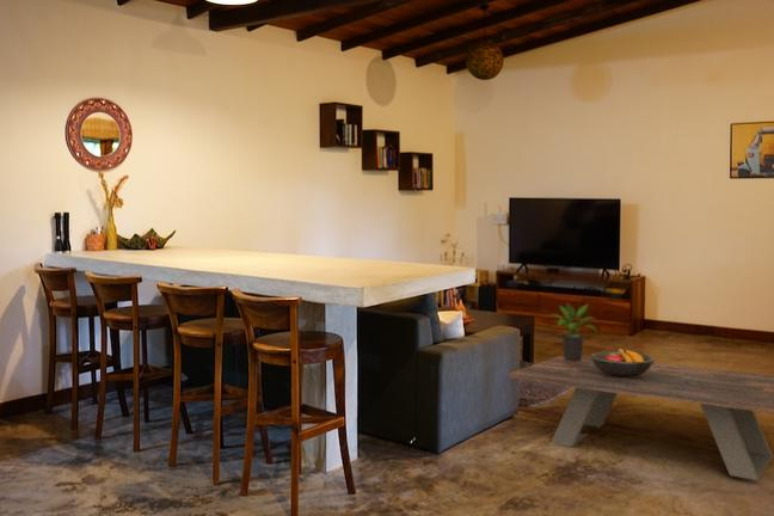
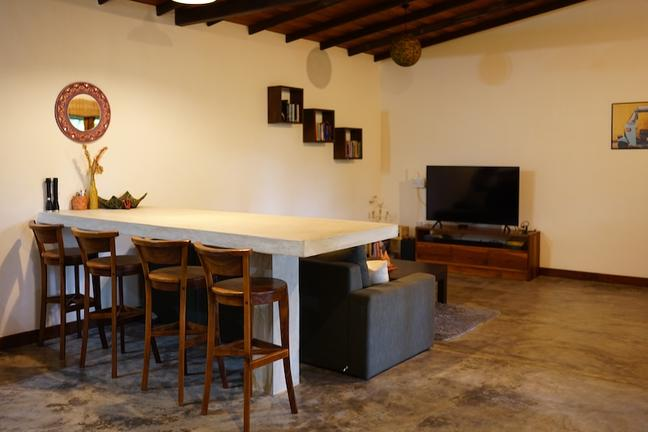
- potted plant [542,302,600,362]
- fruit bowl [589,348,656,377]
- coffee table [508,354,774,481]
